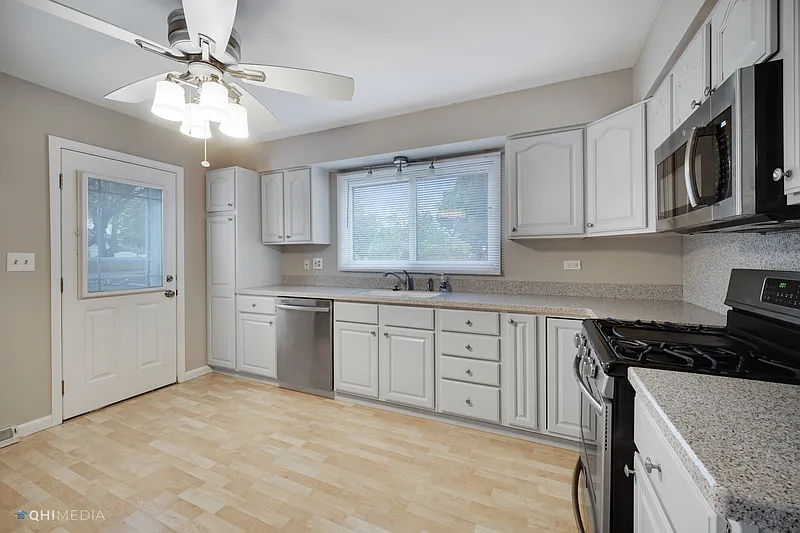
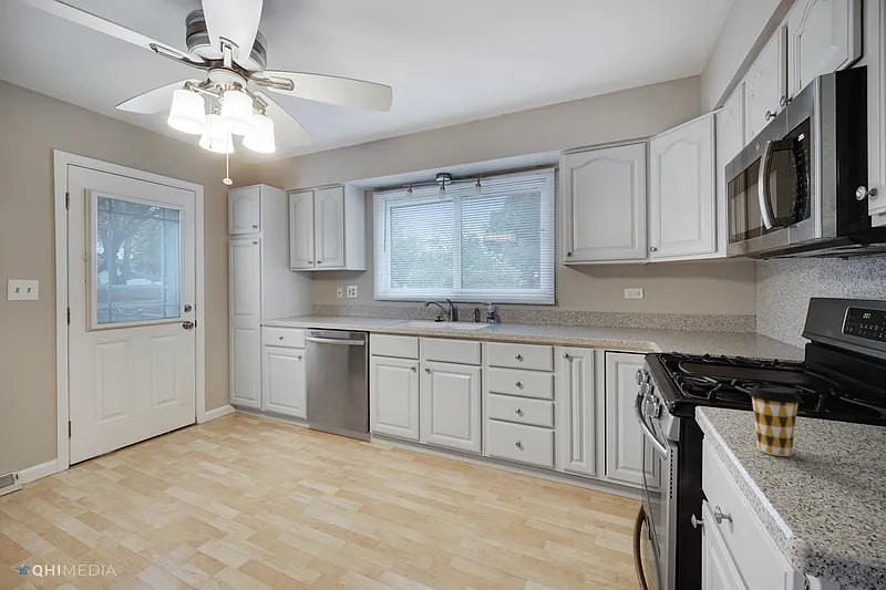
+ coffee cup [749,384,803,457]
